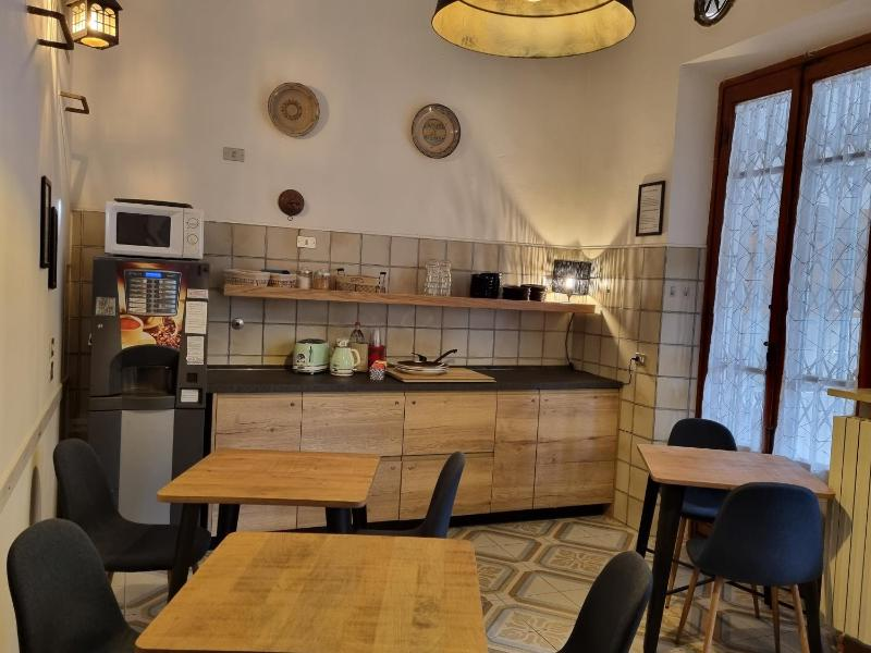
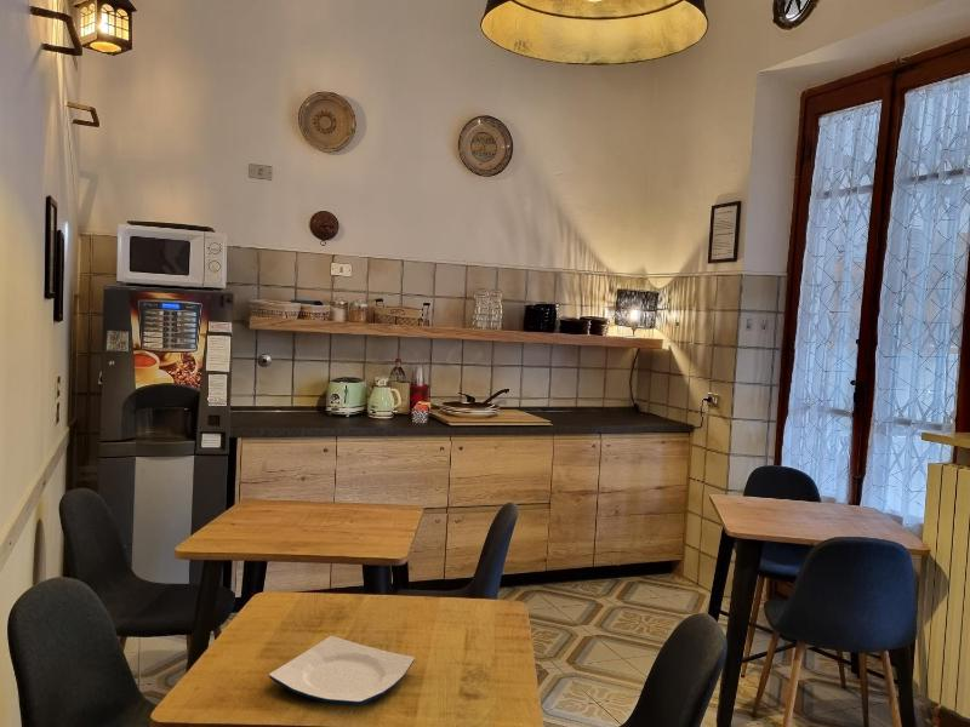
+ plate [268,635,416,708]
